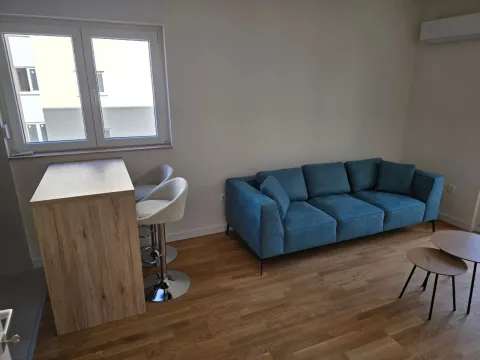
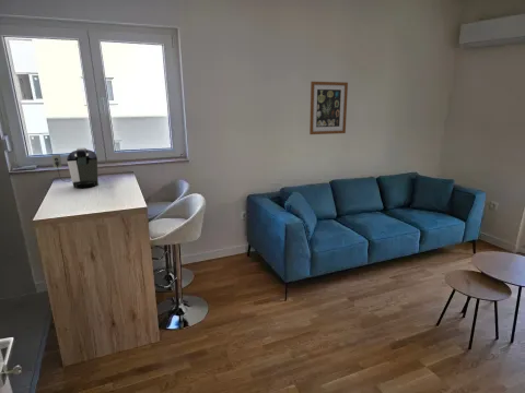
+ coffee maker [50,147,100,189]
+ wall art [308,81,349,135]
